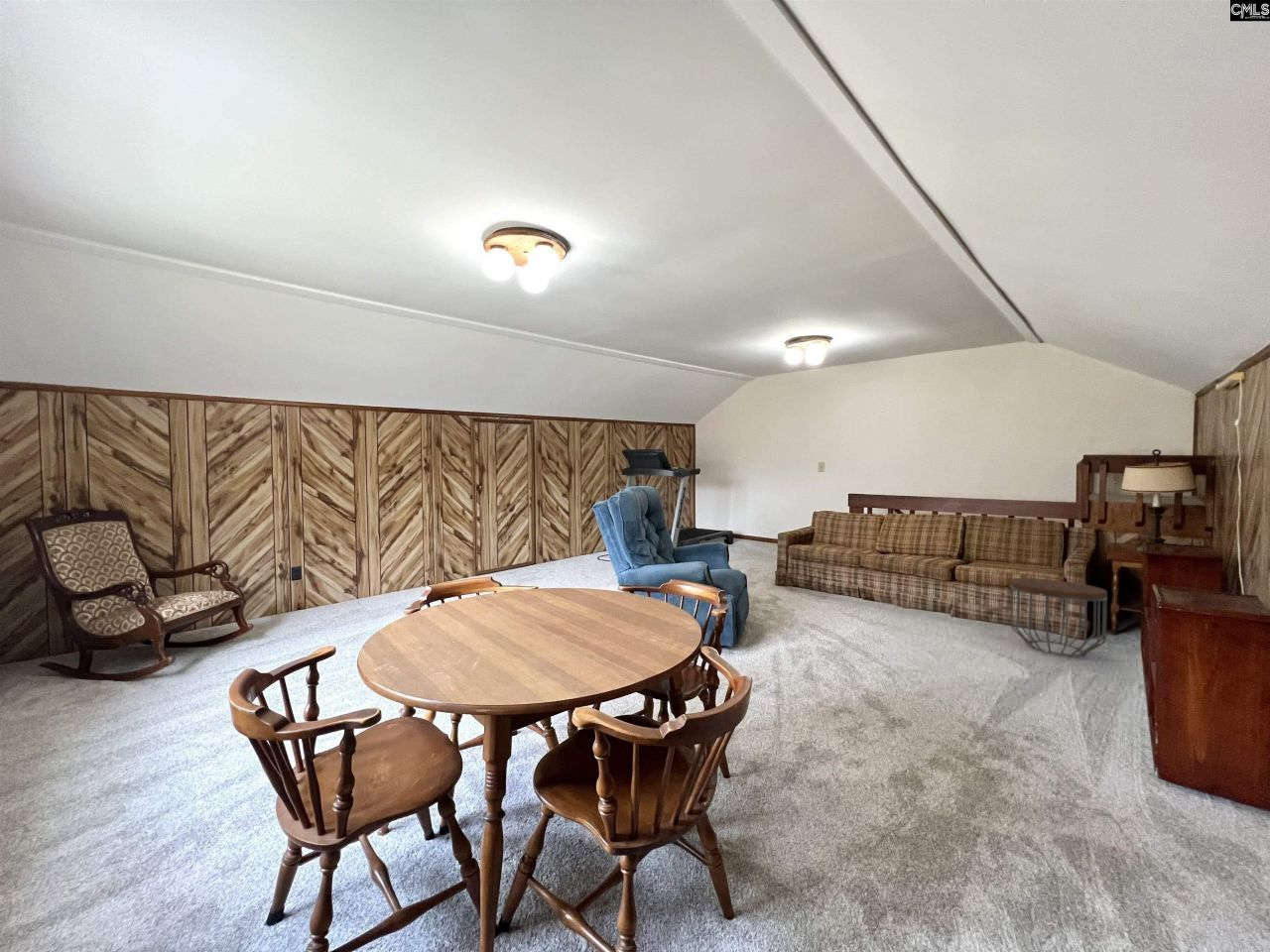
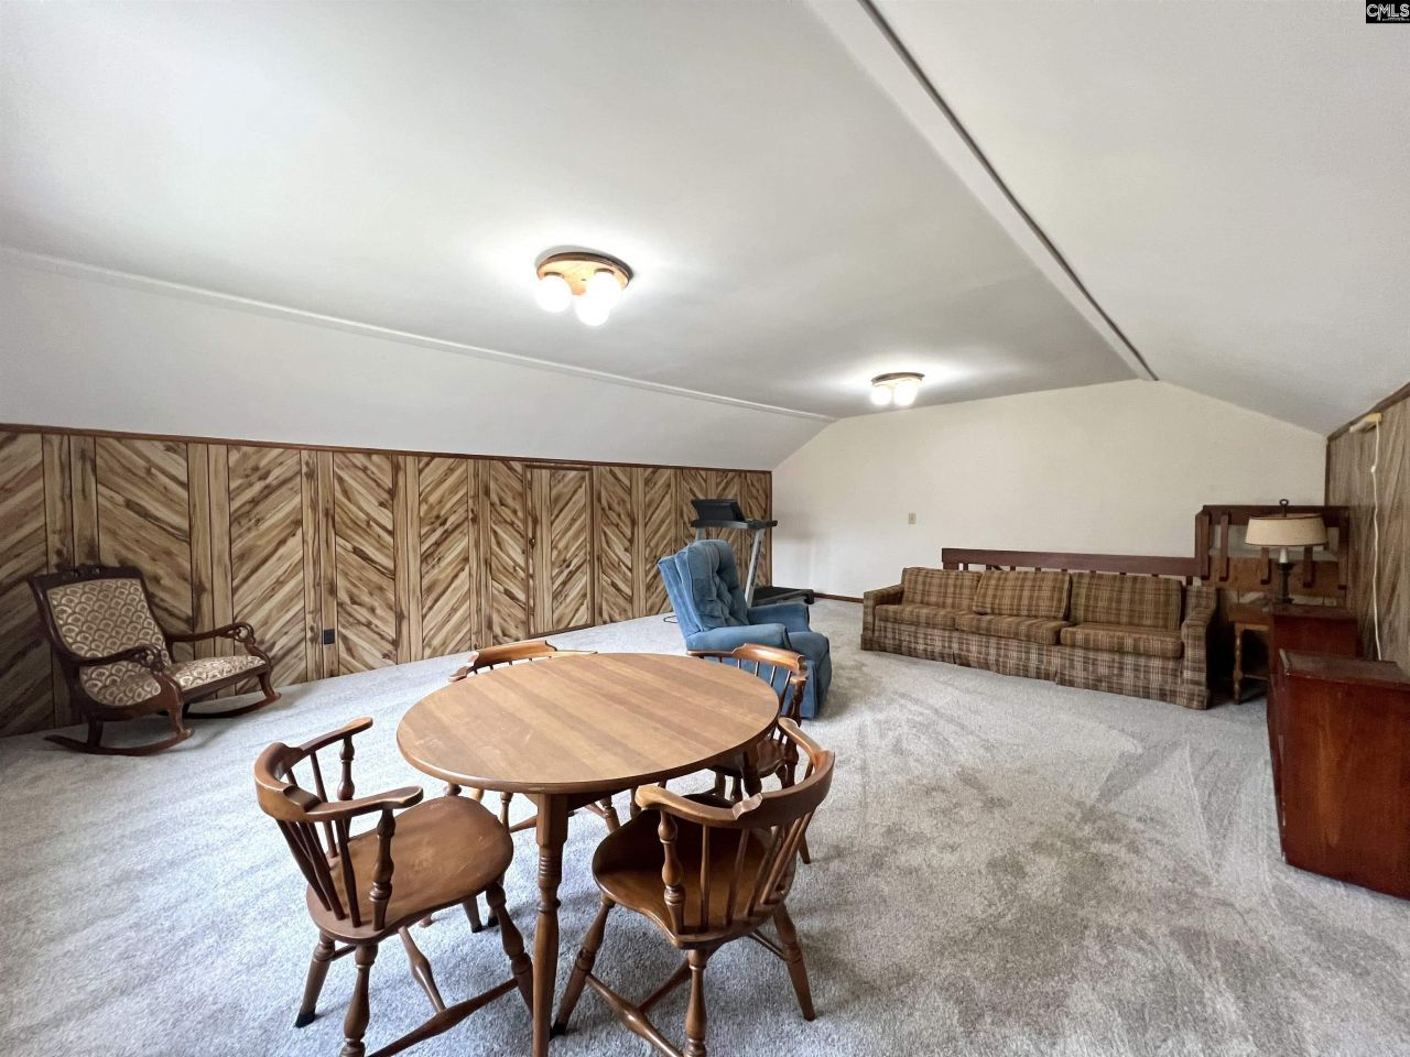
- side table [1009,577,1108,657]
